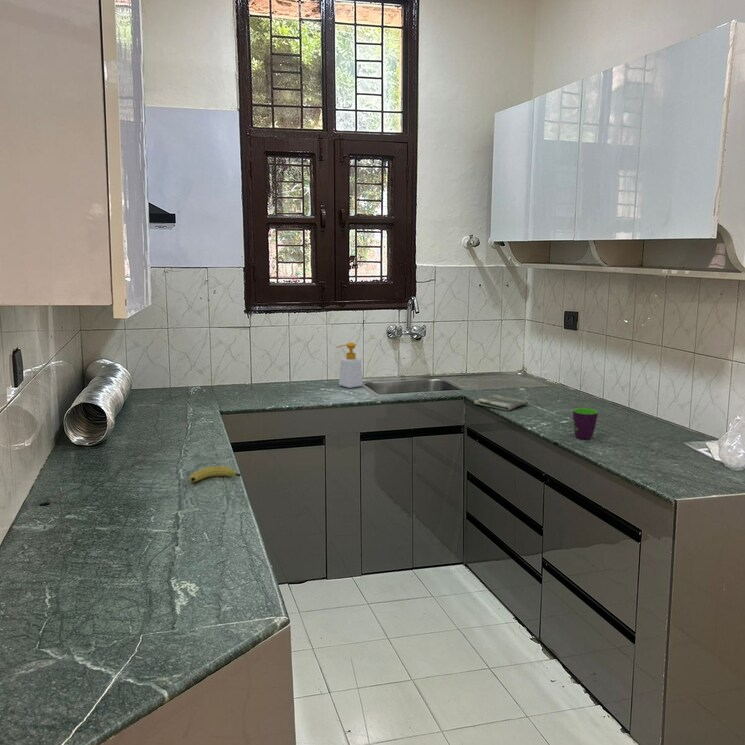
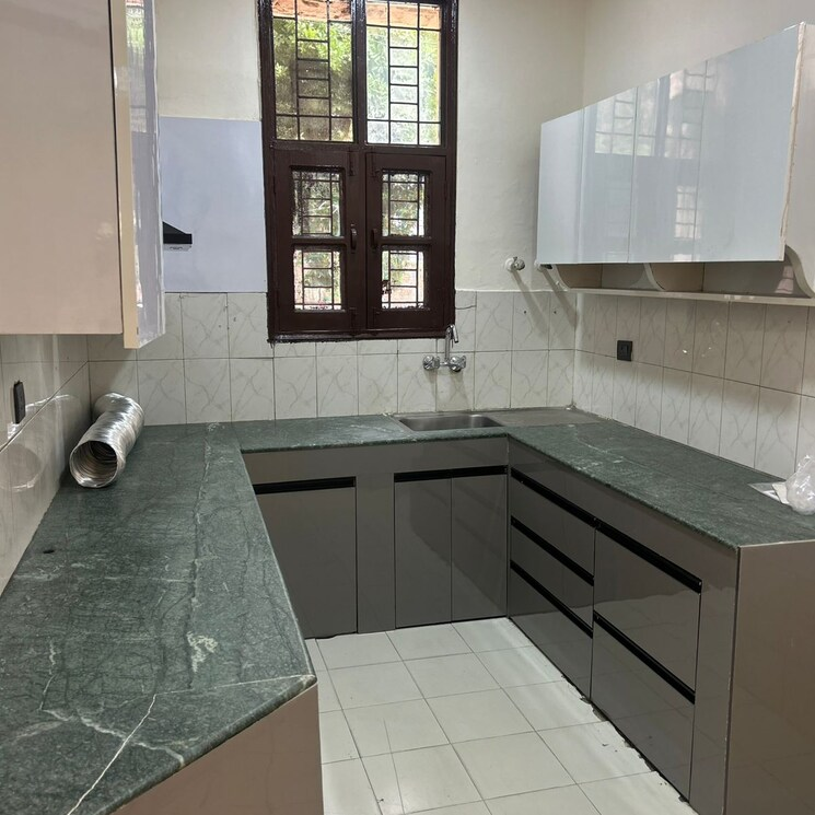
- mug [572,407,599,441]
- dish towel [473,393,529,412]
- fruit [189,465,242,483]
- soap bottle [335,342,364,389]
